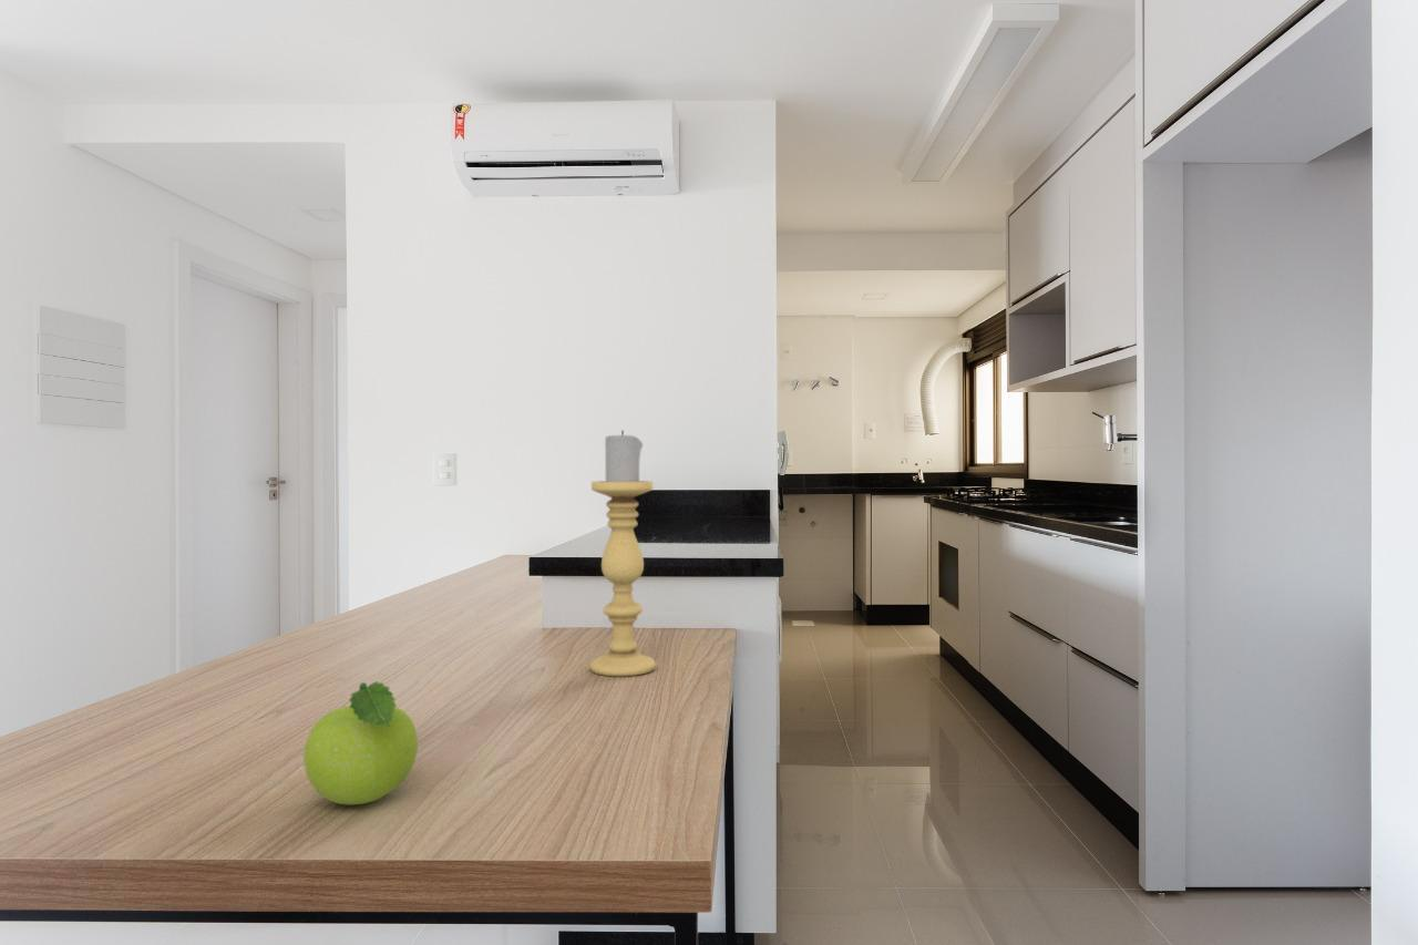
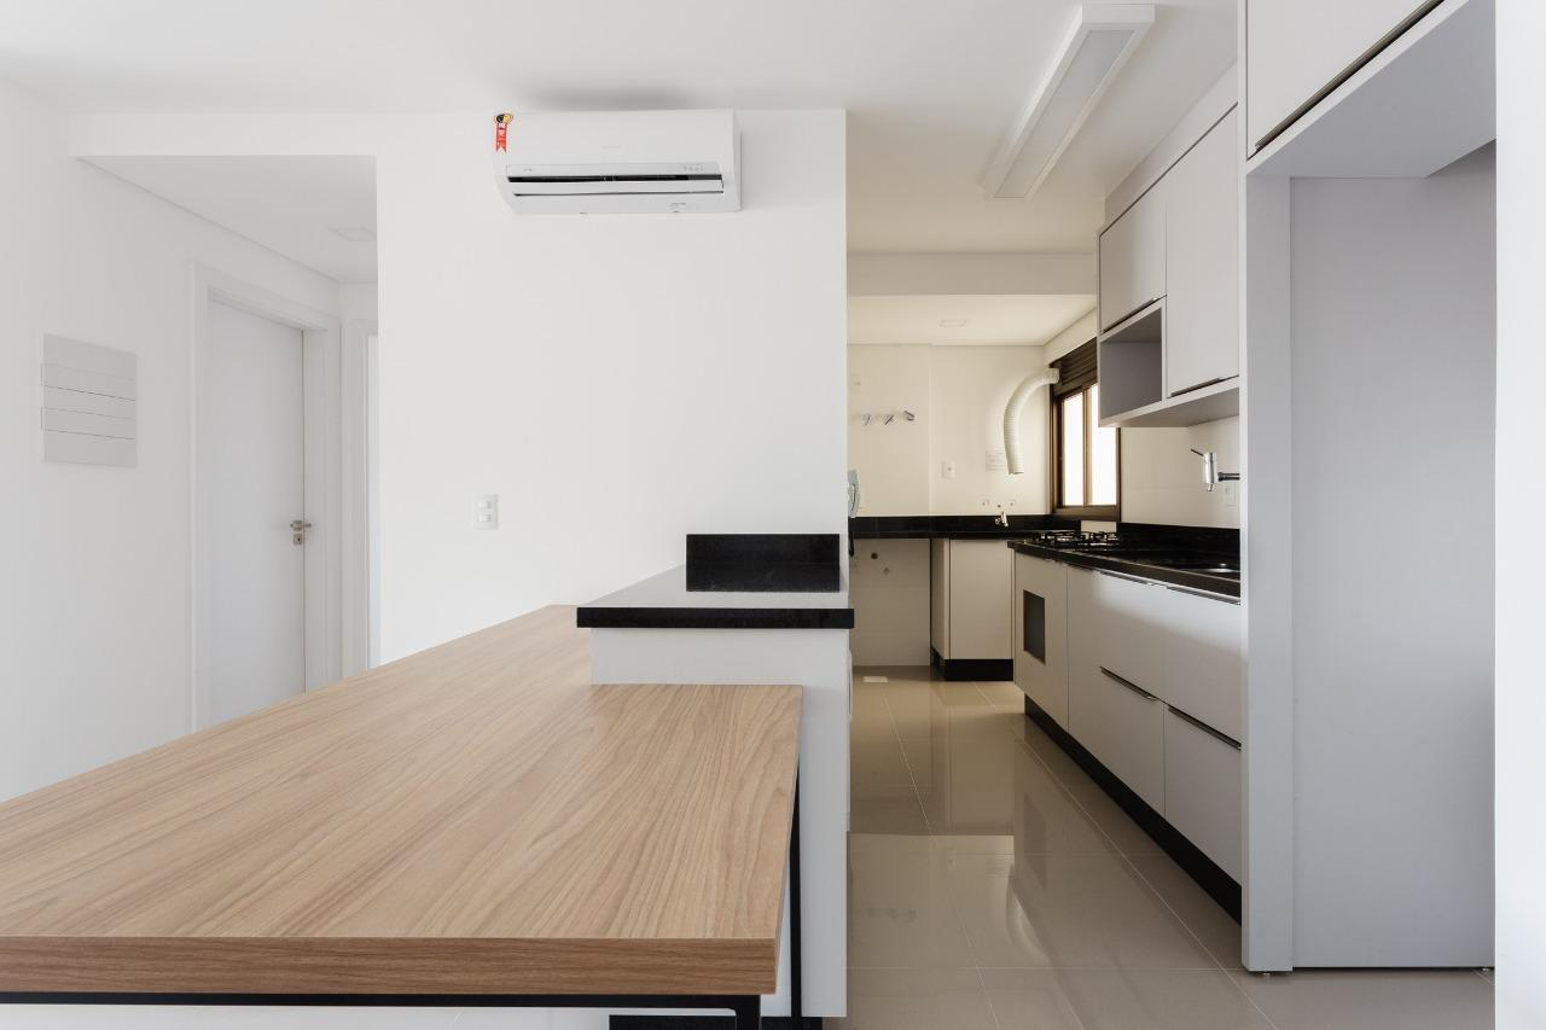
- candle holder [589,429,657,677]
- fruit [302,680,419,805]
